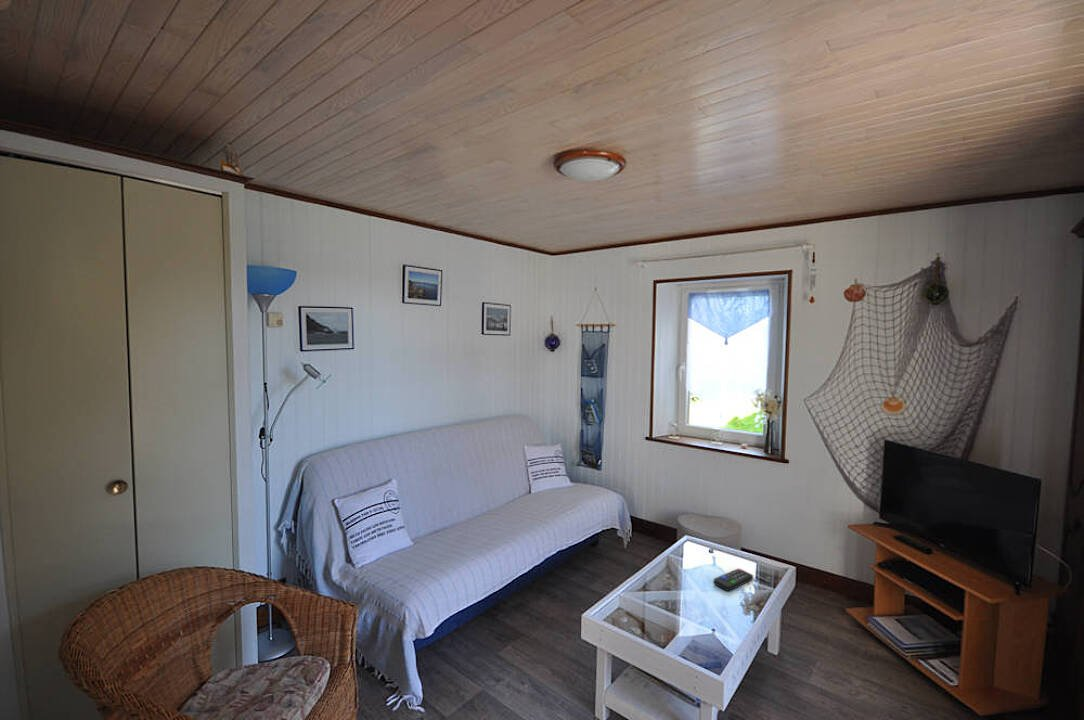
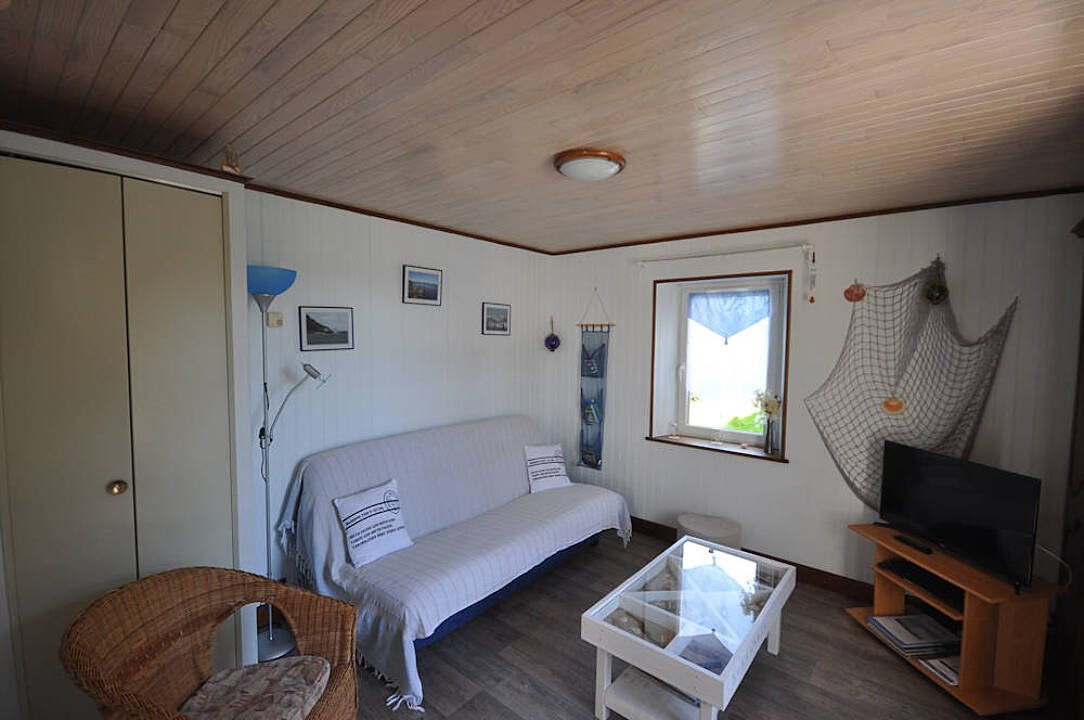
- remote control [713,567,754,592]
